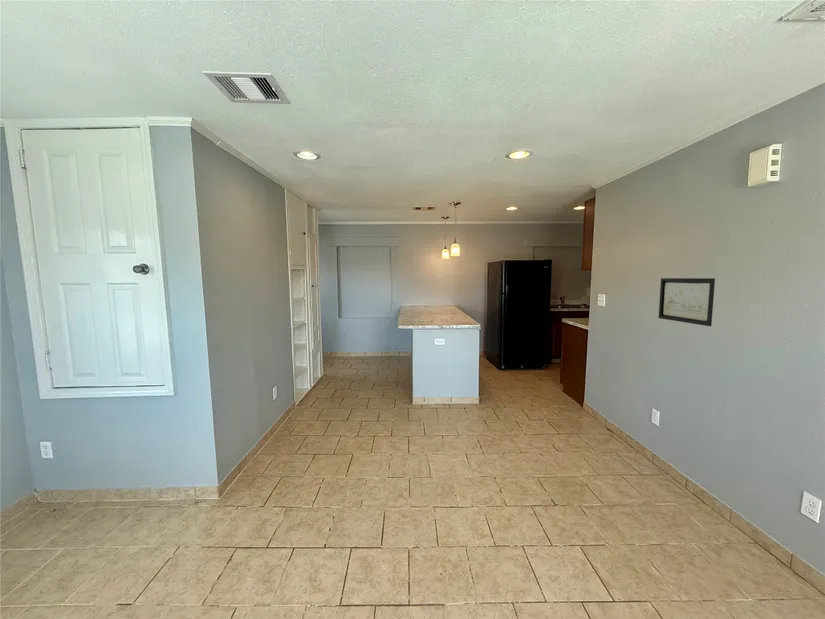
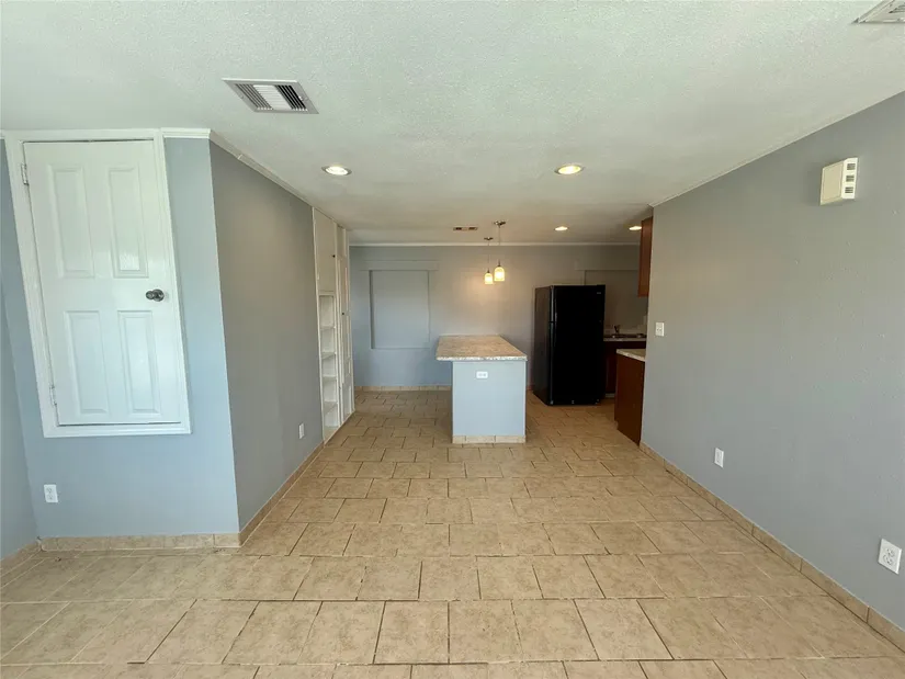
- wall art [658,277,716,327]
